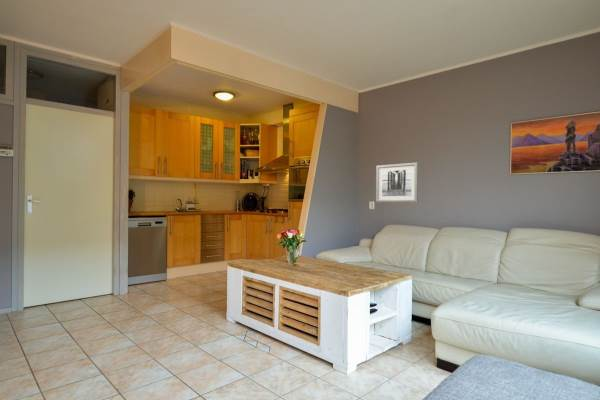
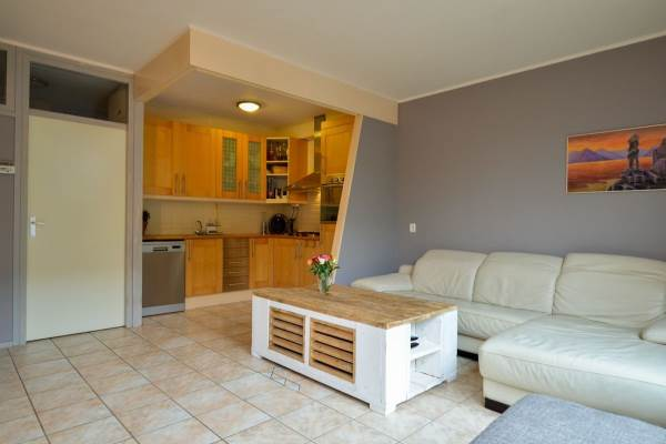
- wall art [375,161,419,203]
